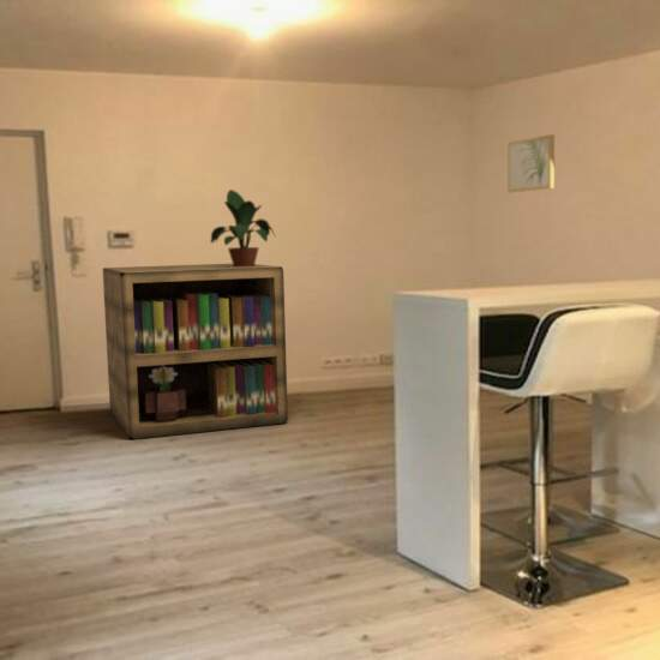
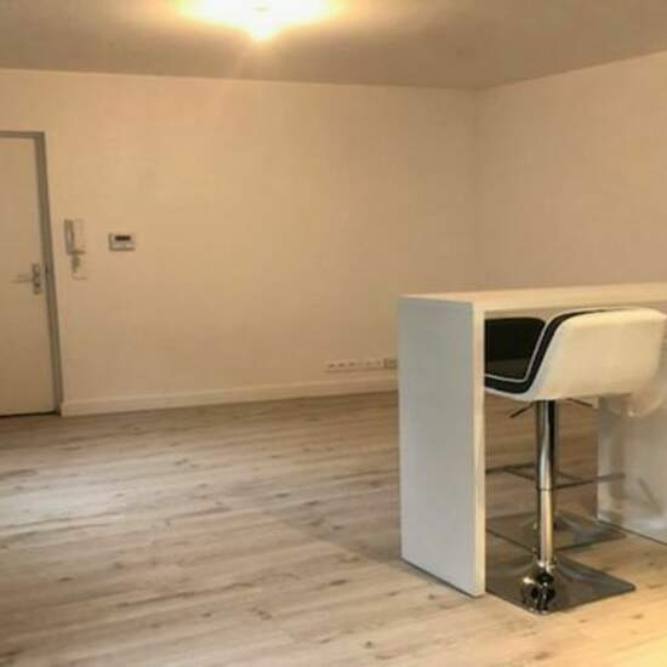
- wall art [506,133,556,193]
- potted plant [210,188,277,268]
- bookshelf [102,263,289,440]
